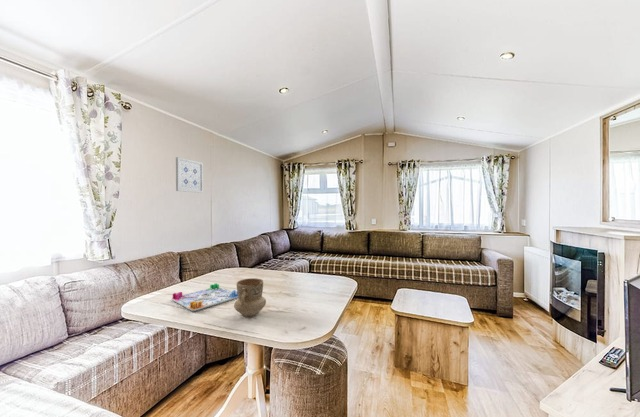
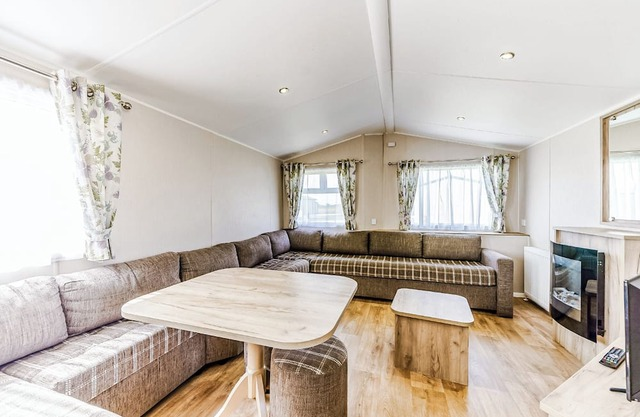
- mug [233,277,267,318]
- board game [171,282,239,312]
- wall art [175,156,204,194]
